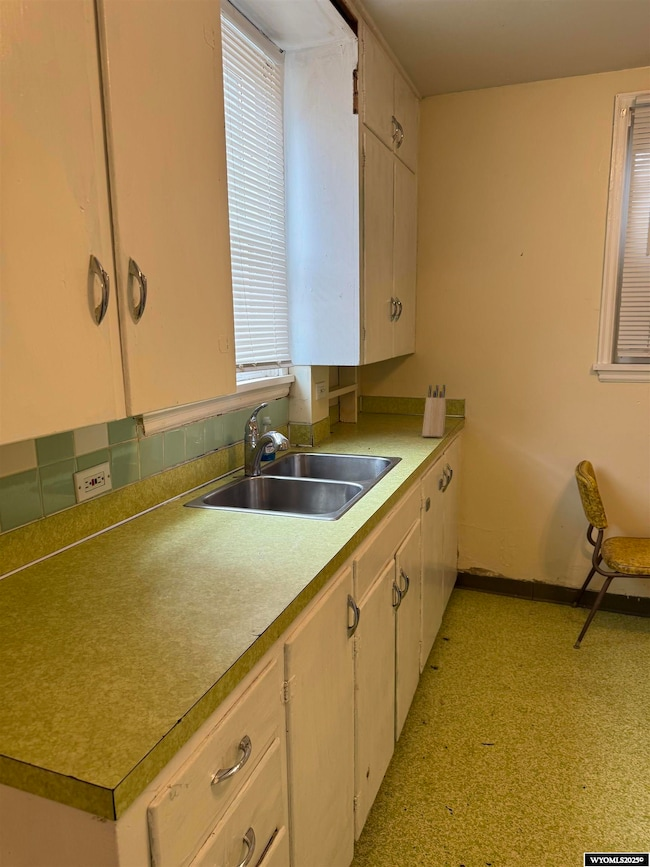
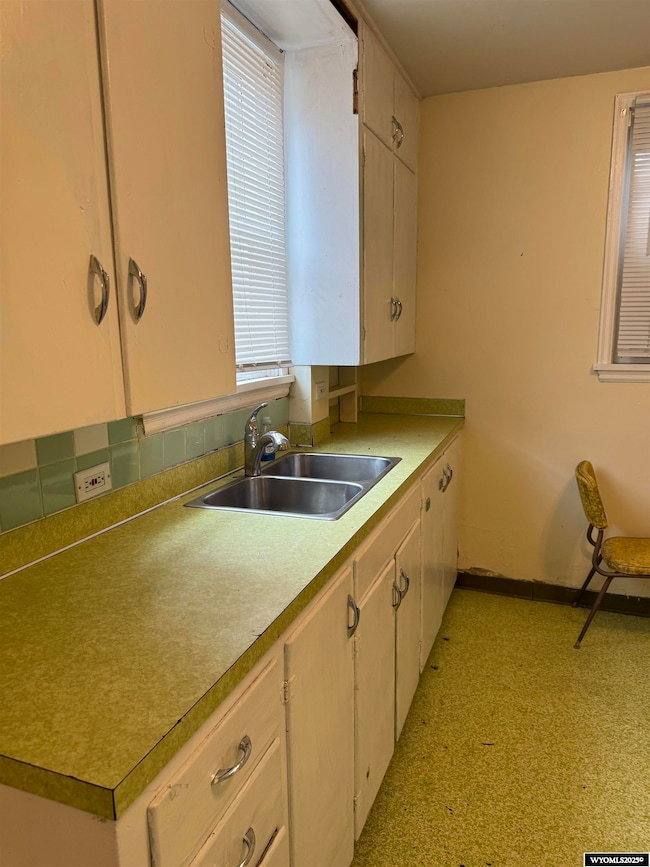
- knife block [421,384,447,439]
